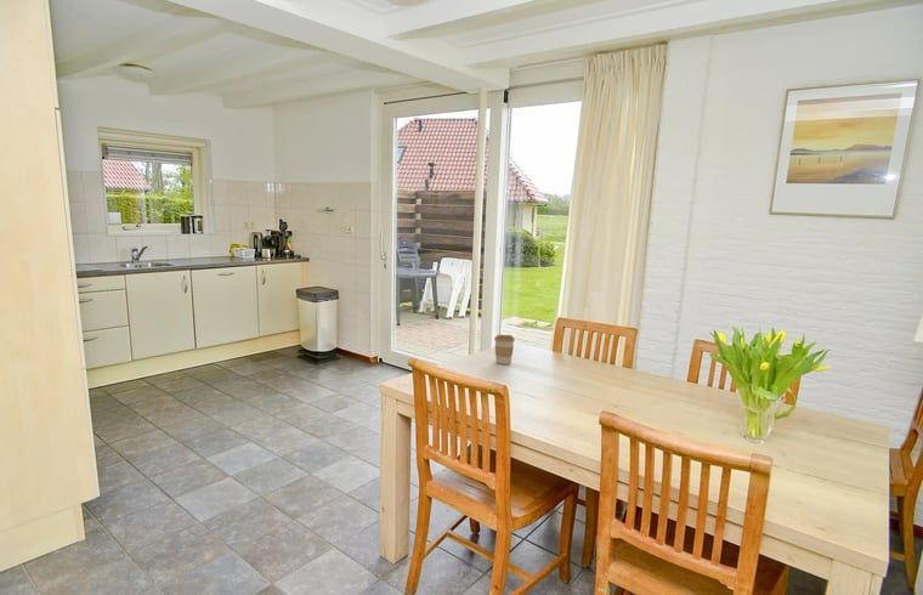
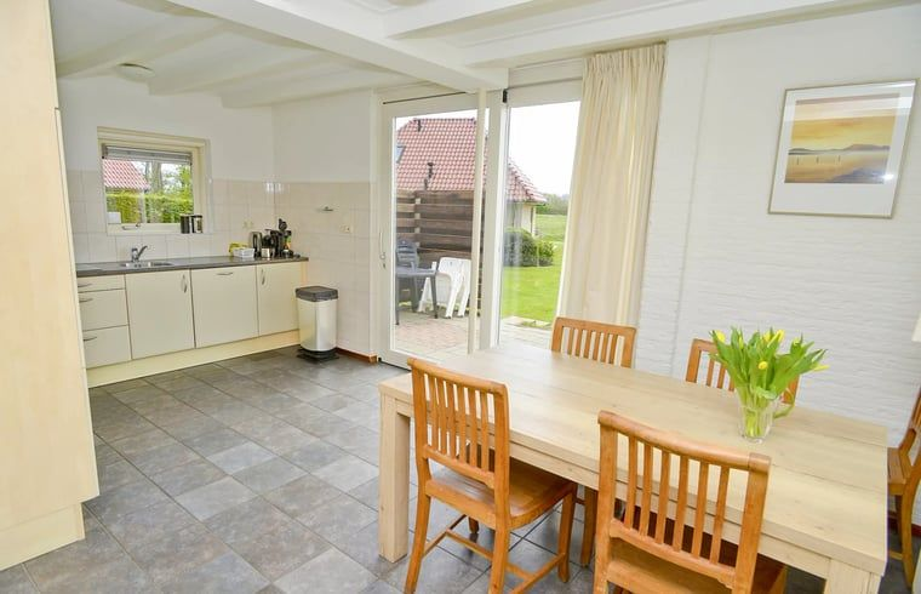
- coffee cup [493,334,516,365]
